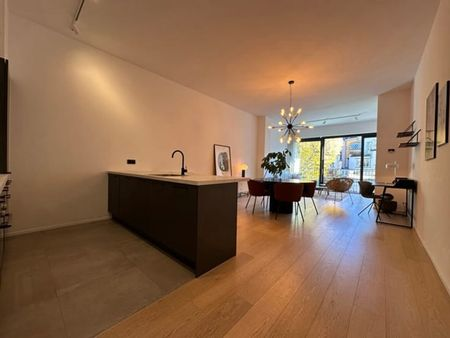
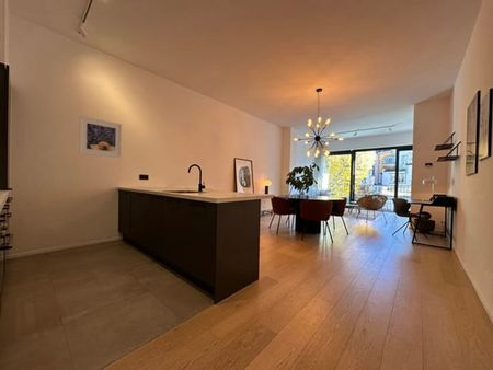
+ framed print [78,115,123,159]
